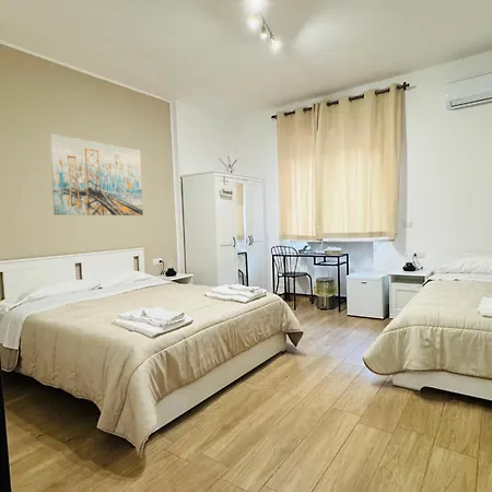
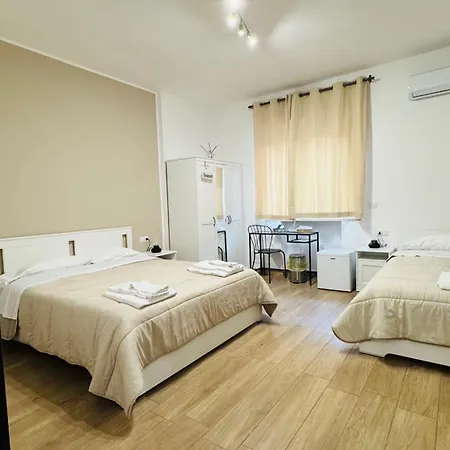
- wall art [48,132,144,216]
